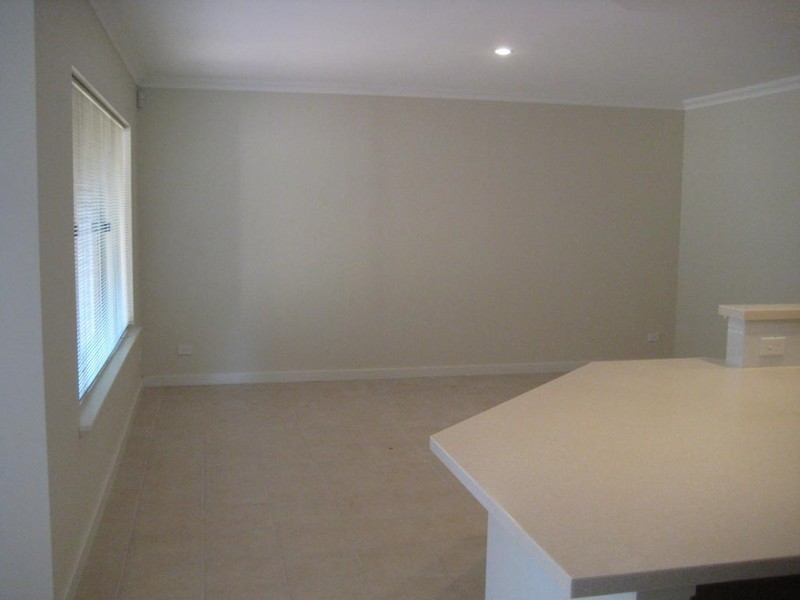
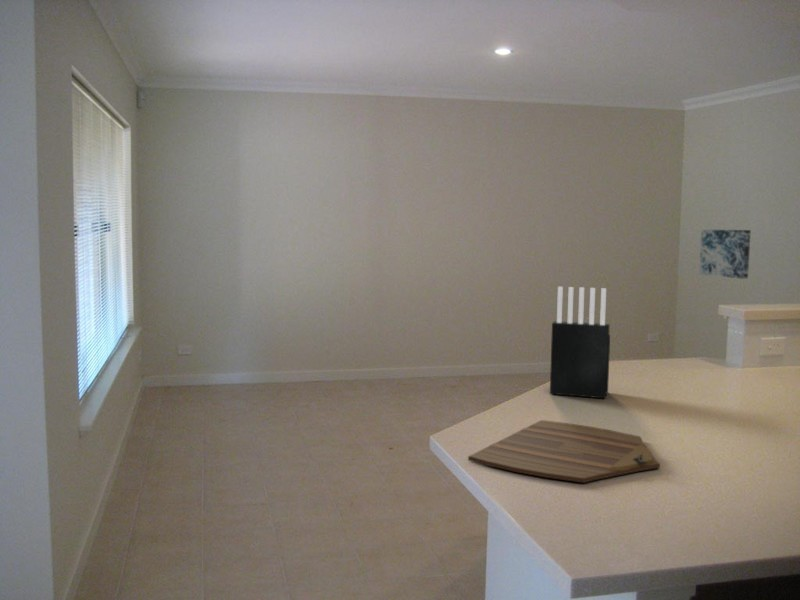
+ knife block [549,286,611,399]
+ wall art [698,229,752,280]
+ cutting board [467,419,661,484]
